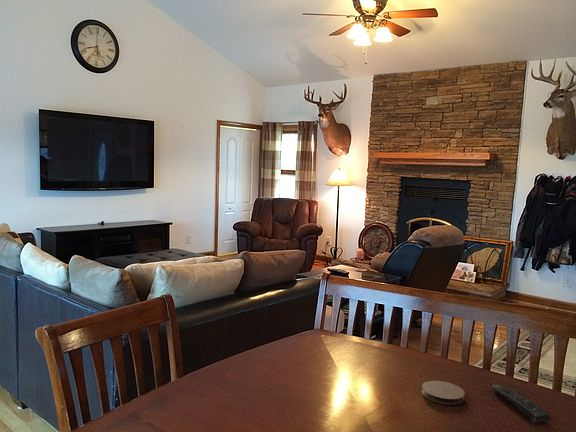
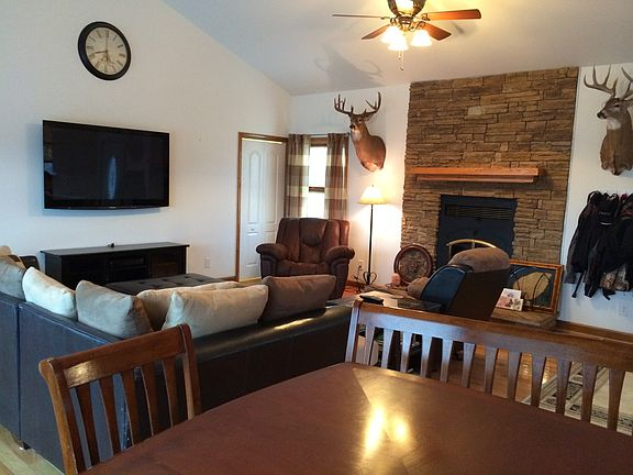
- coaster [421,380,465,406]
- remote control [491,384,552,423]
